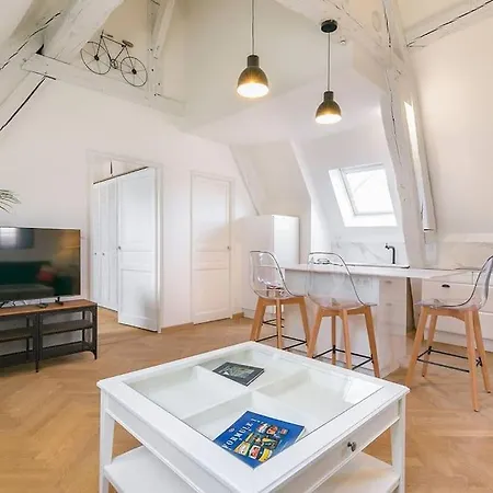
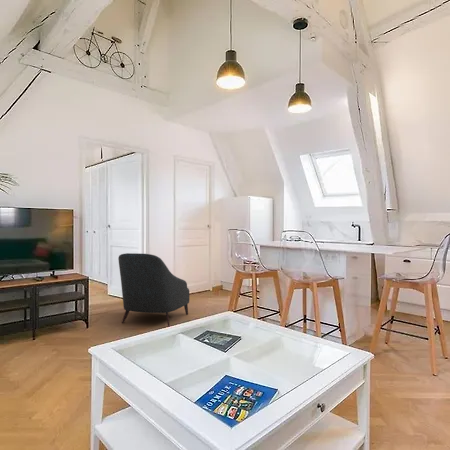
+ armchair [117,252,190,327]
